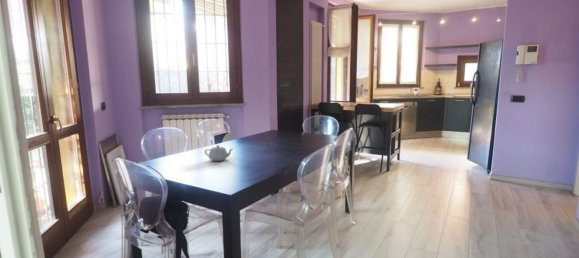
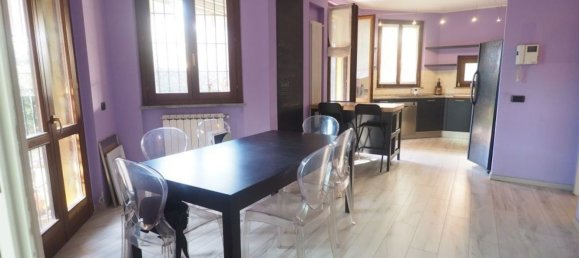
- teapot [204,144,233,162]
